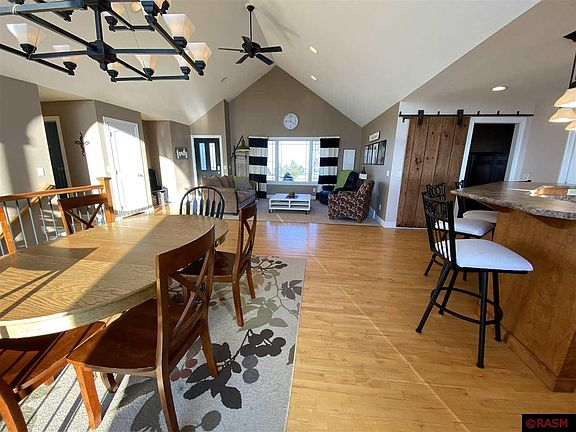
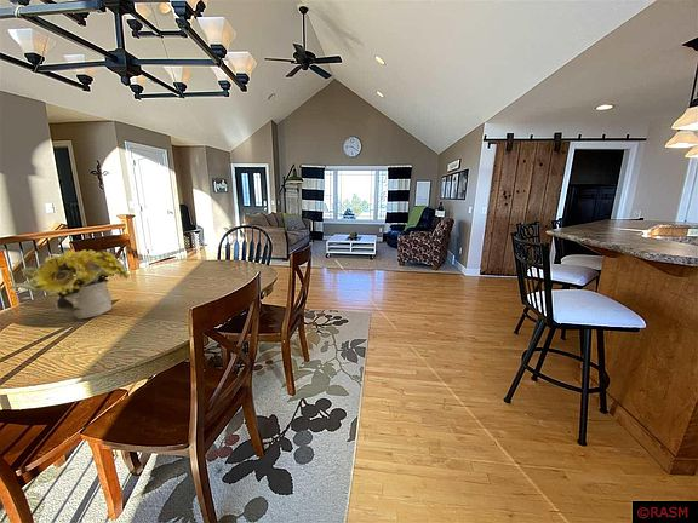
+ sunflower [6,248,131,321]
